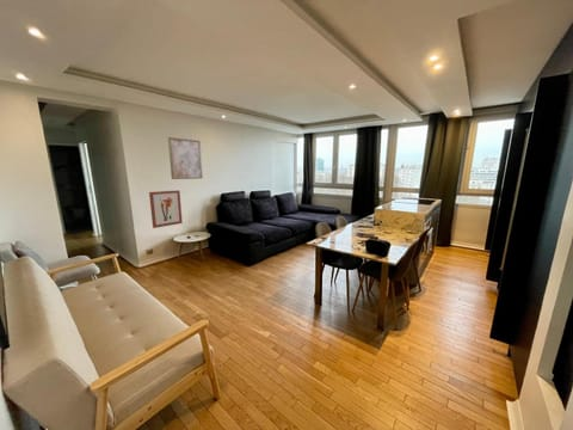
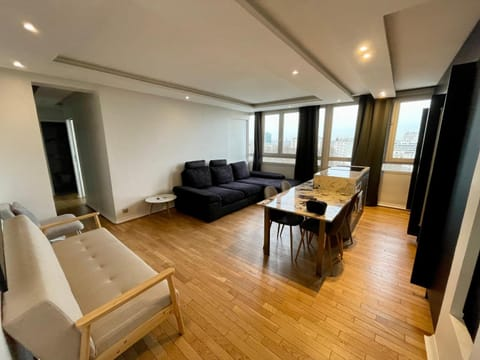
- wall art [167,136,204,180]
- wall art [148,189,184,229]
